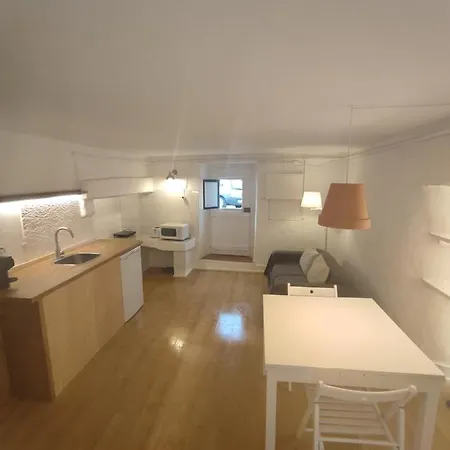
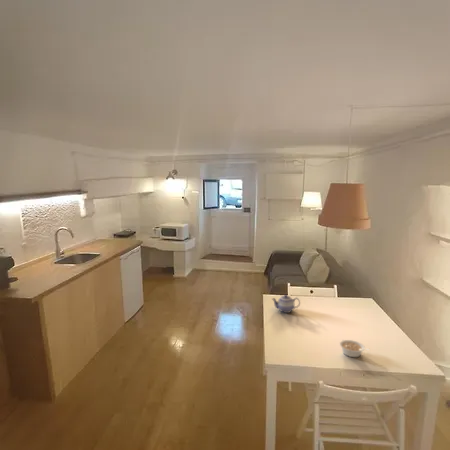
+ legume [339,339,371,358]
+ teapot [271,294,301,314]
